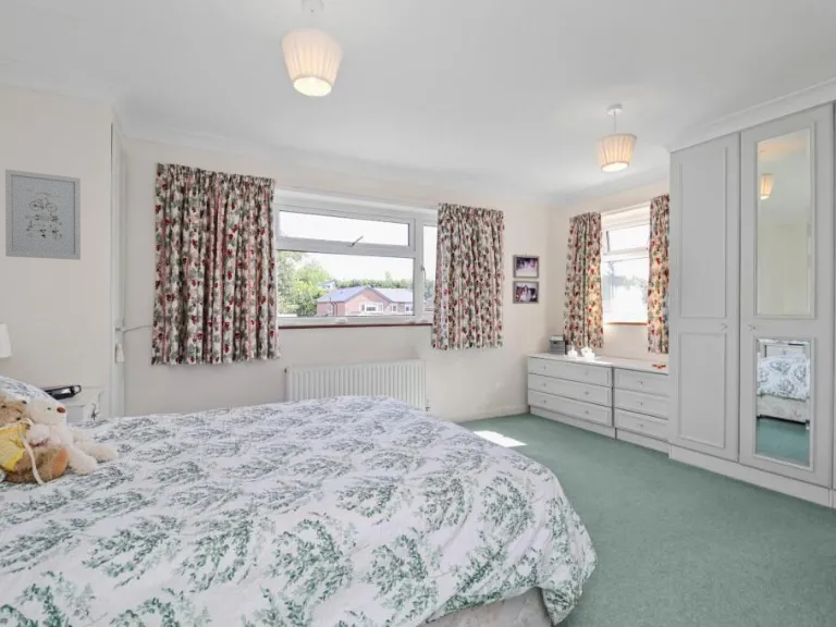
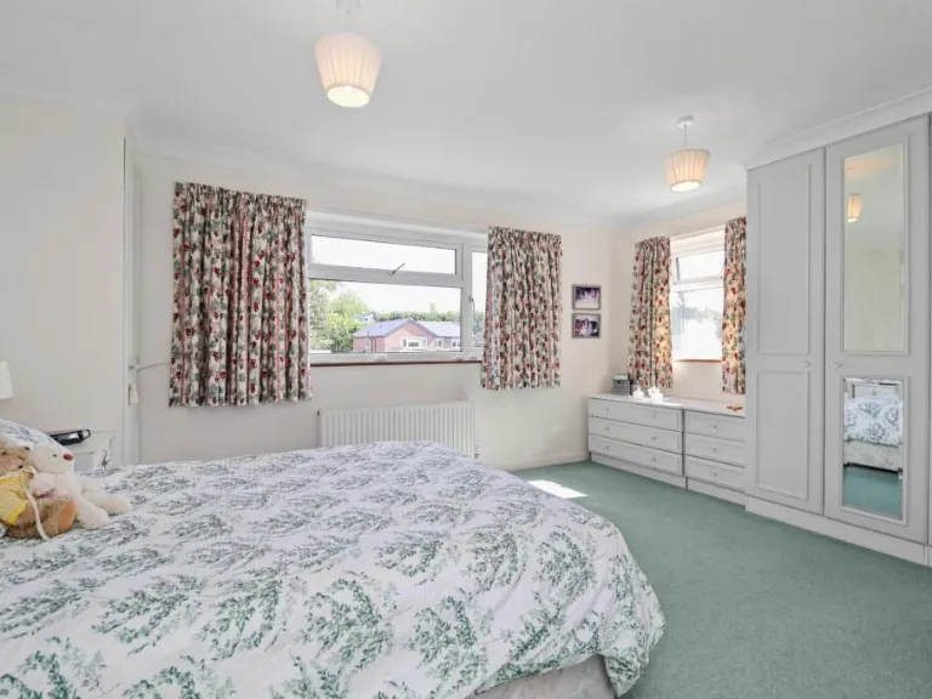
- wall art [4,169,82,261]
